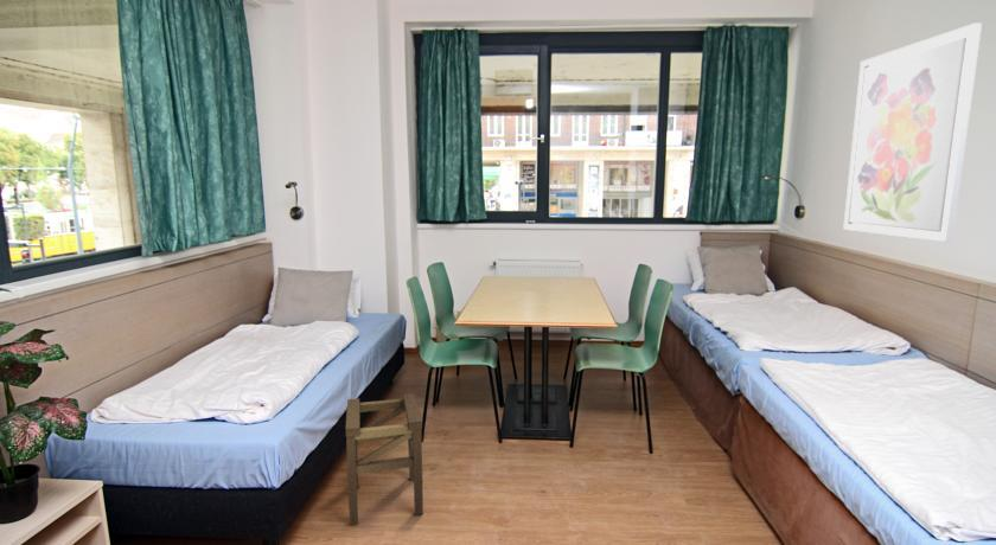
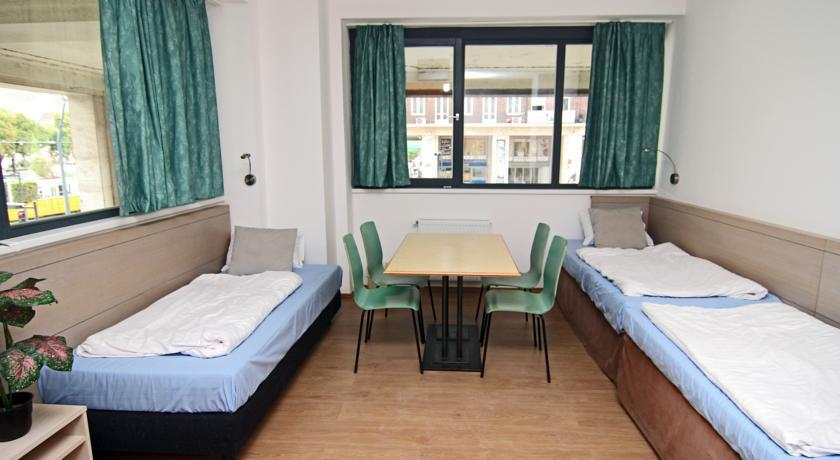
- stool [345,392,424,526]
- wall art [842,21,983,243]
